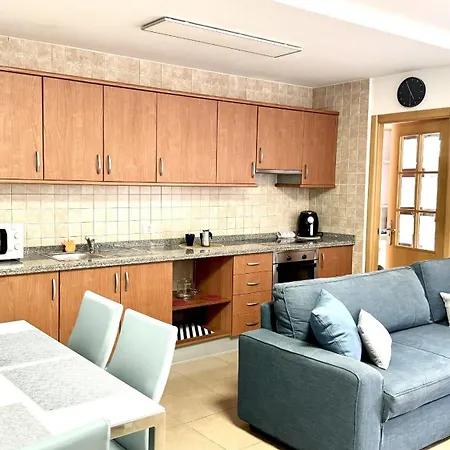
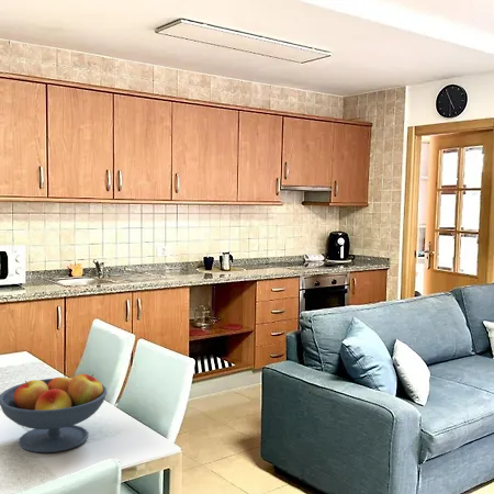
+ fruit bowl [0,372,108,453]
